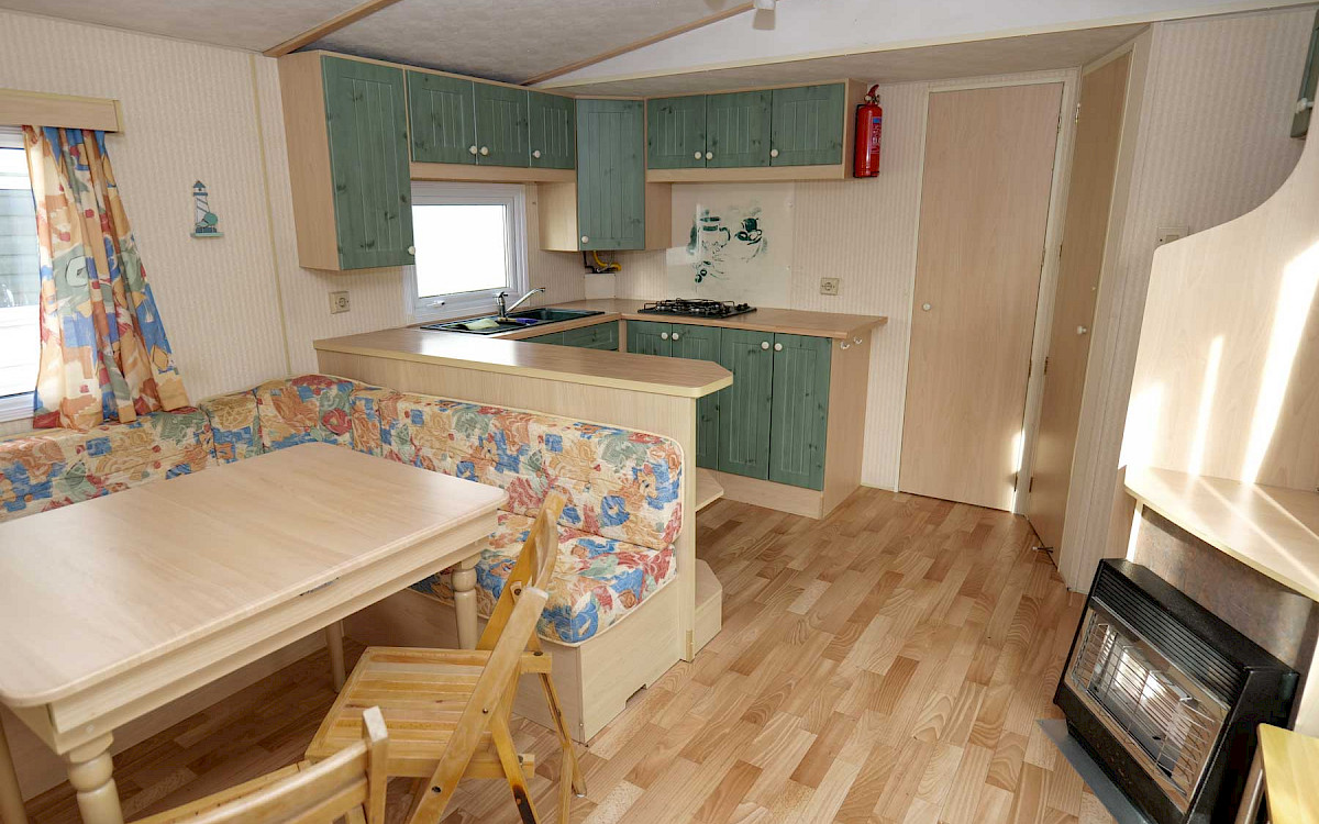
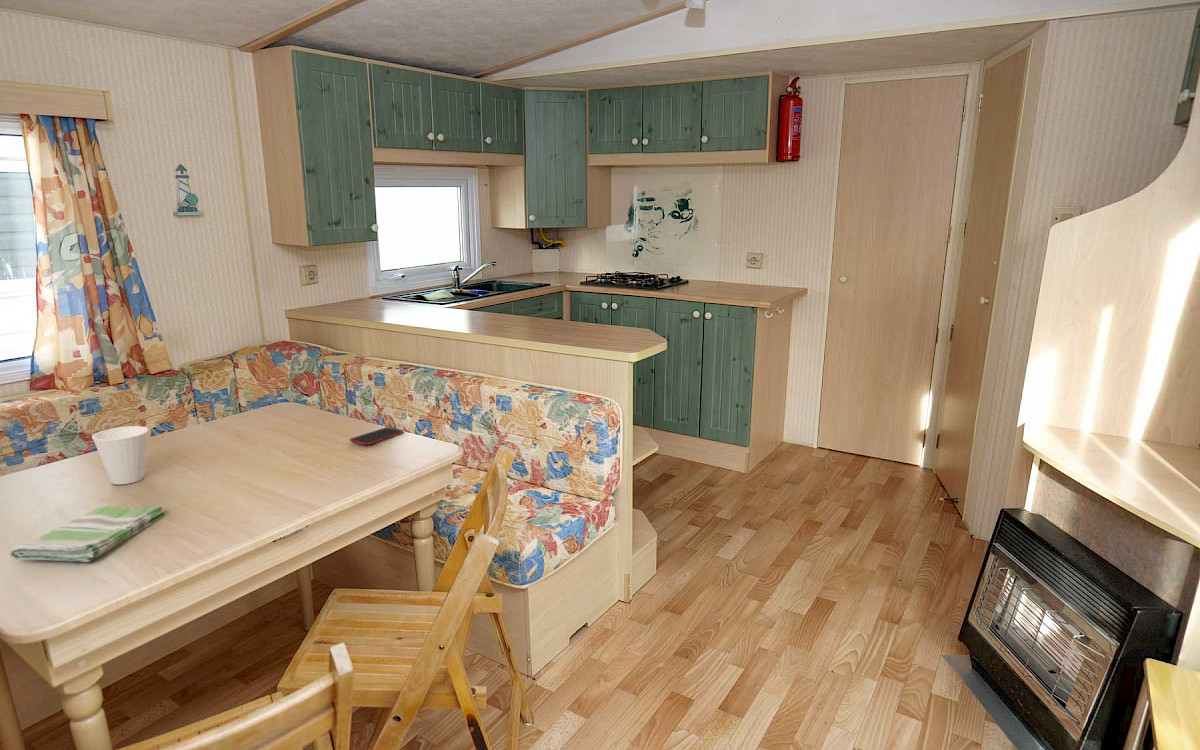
+ dish towel [9,505,166,563]
+ smartphone [349,426,405,446]
+ cup [91,425,150,485]
